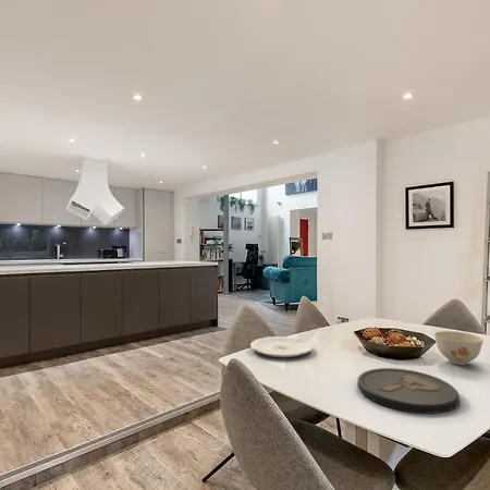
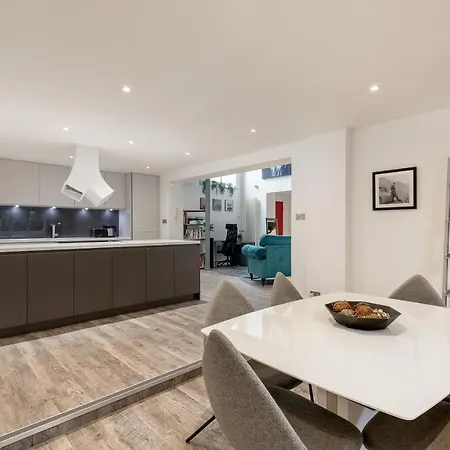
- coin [357,367,461,415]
- plate [249,335,314,358]
- bowl [433,330,485,366]
